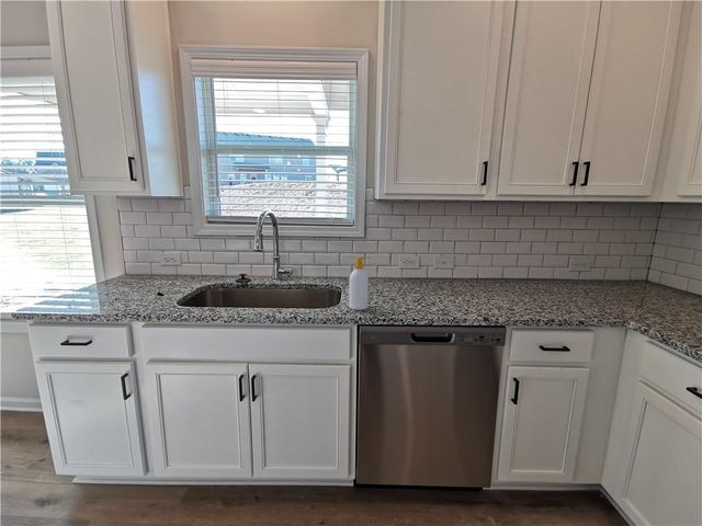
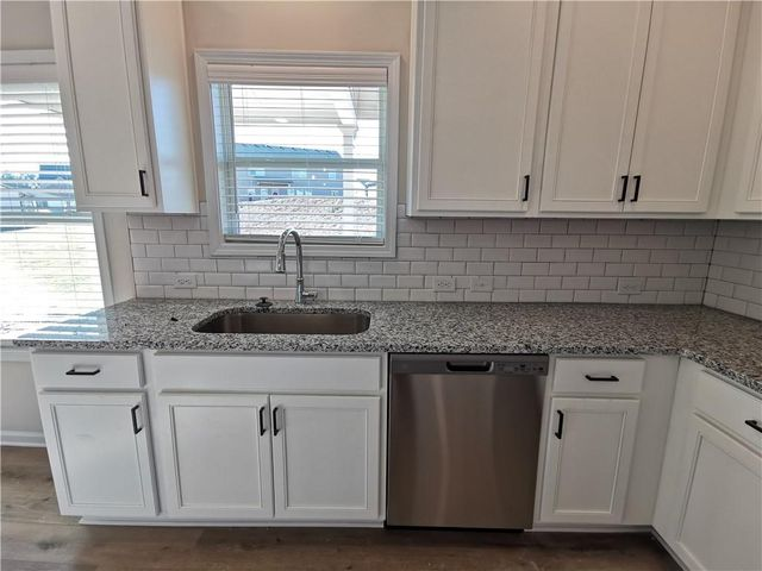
- soap bottle [348,255,372,311]
